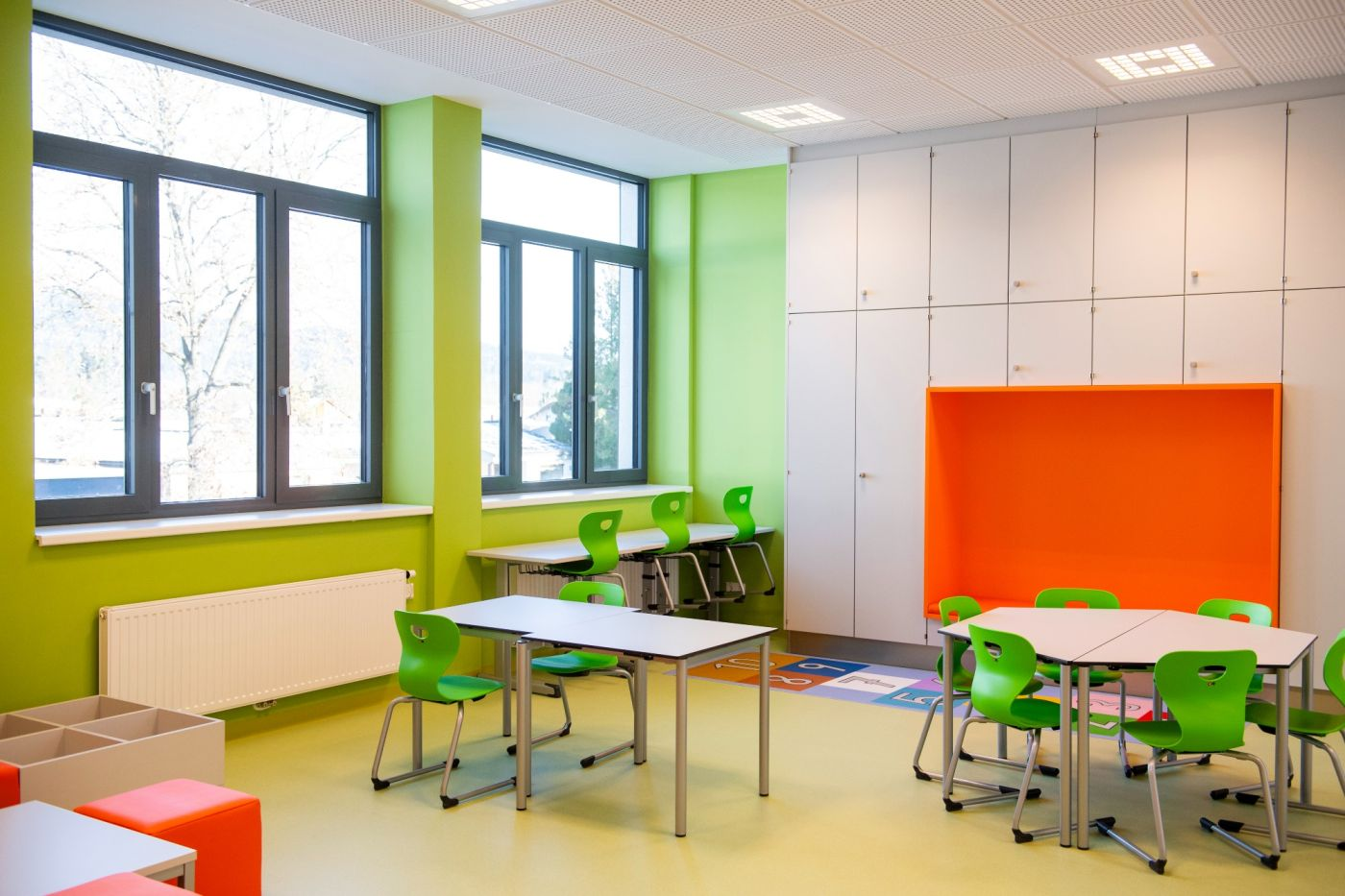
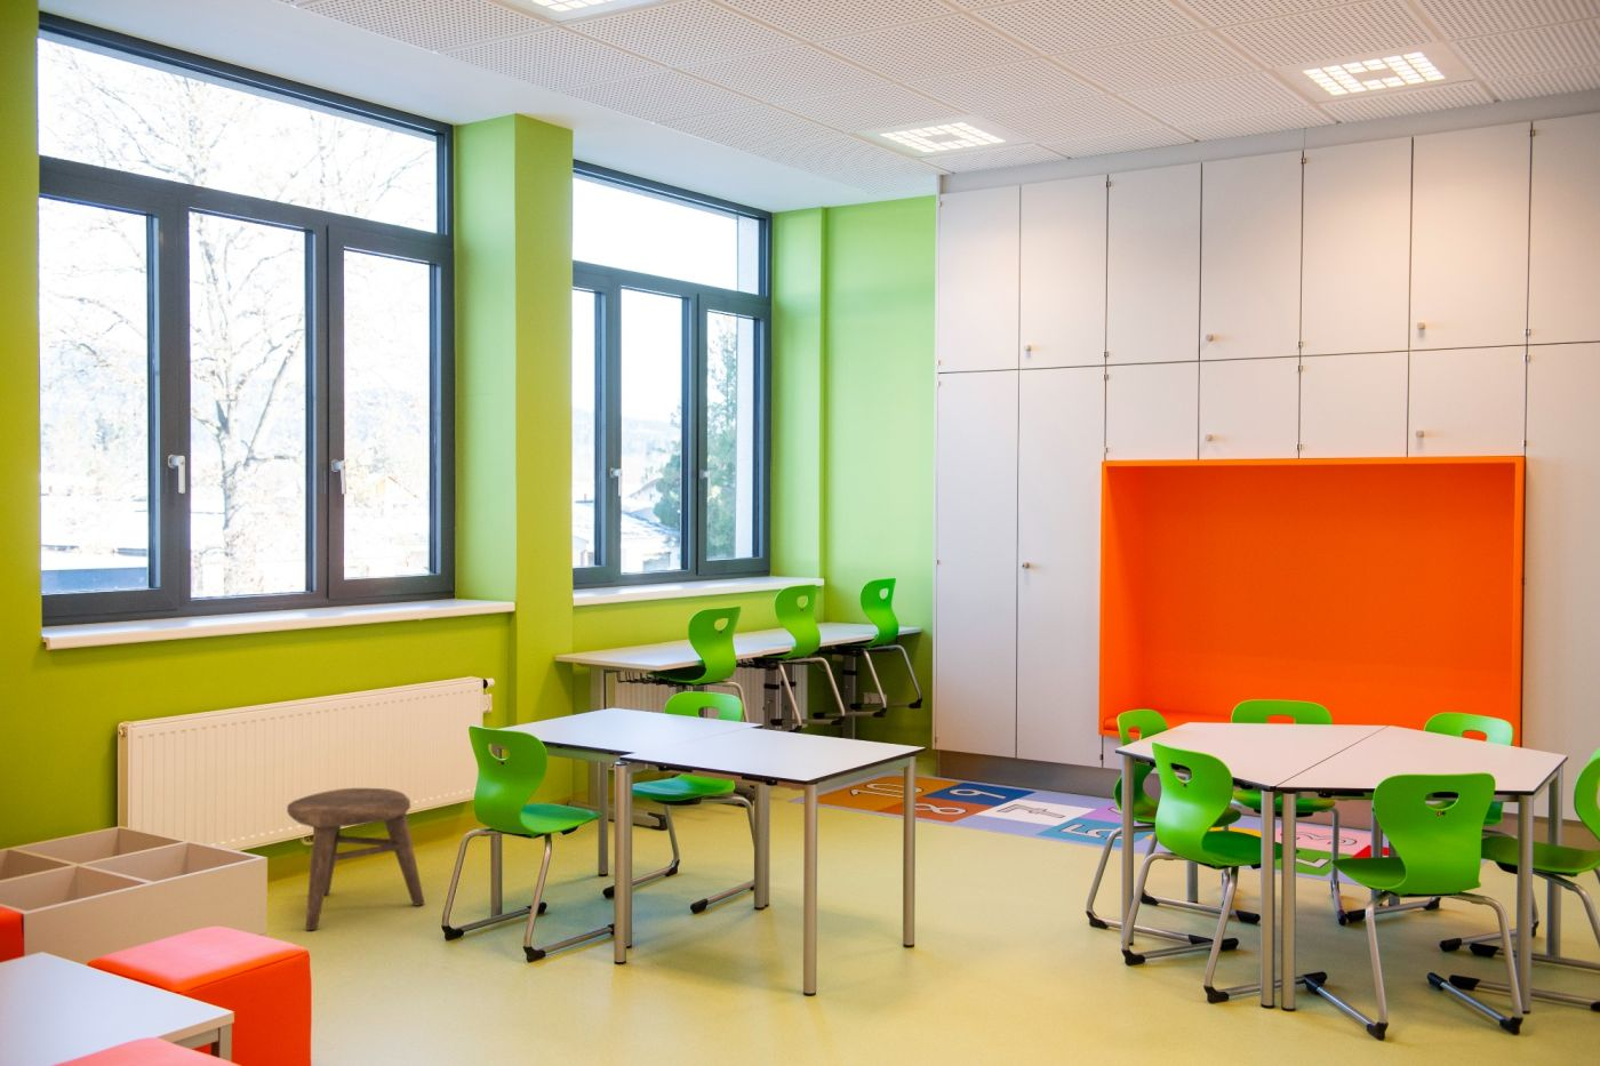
+ stool [286,788,426,932]
